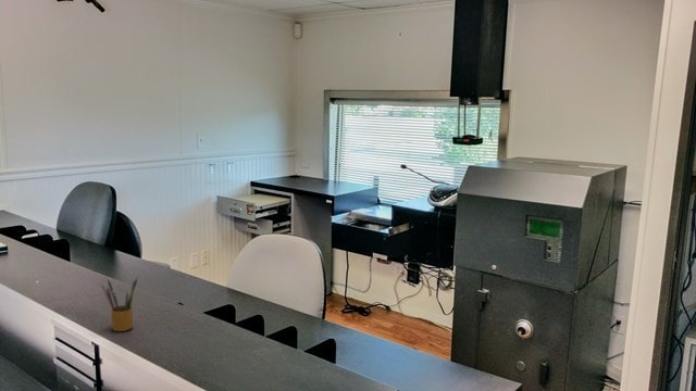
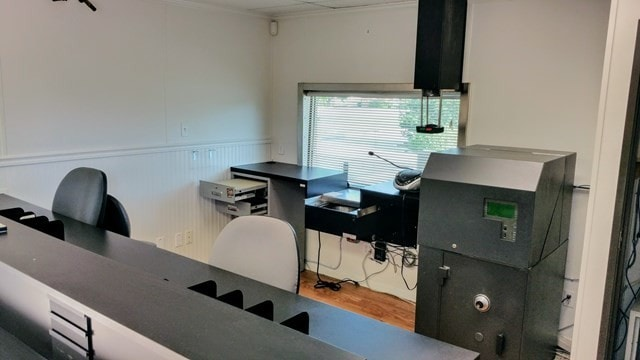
- pencil box [100,277,138,332]
